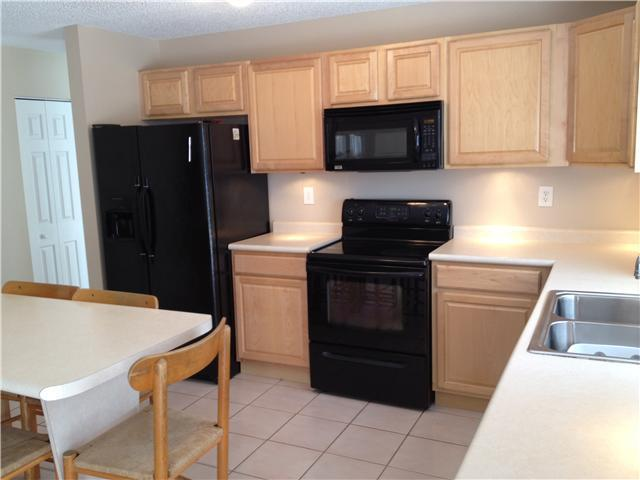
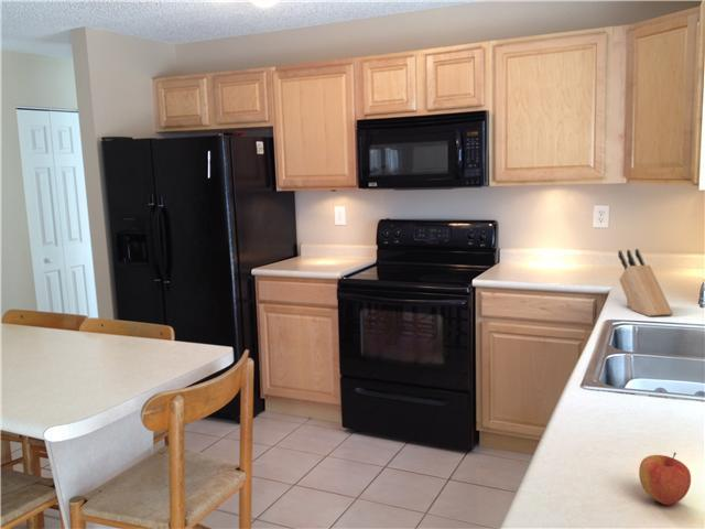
+ knife block [617,248,674,317]
+ apple [638,452,692,506]
